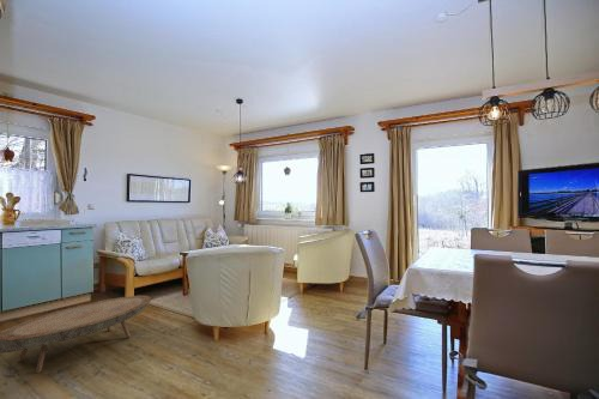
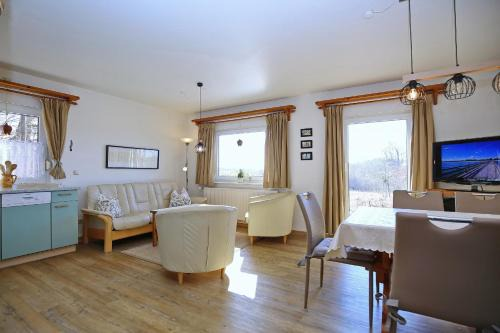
- coffee table [0,295,152,374]
